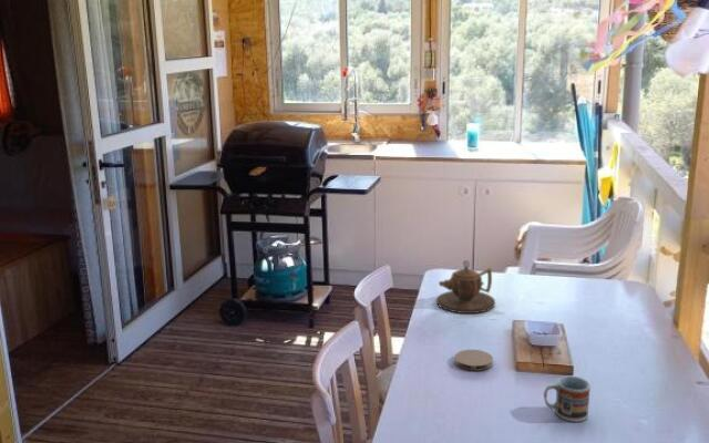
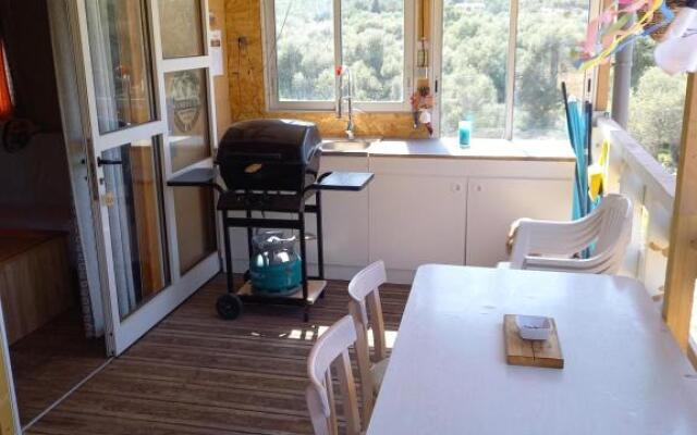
- cup [543,375,592,423]
- teapot [435,259,496,315]
- coaster [454,349,494,372]
